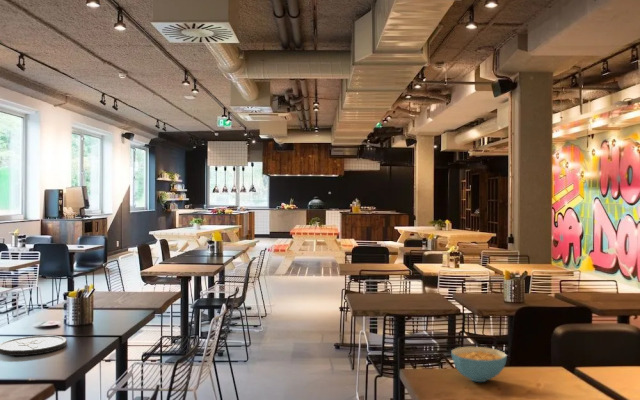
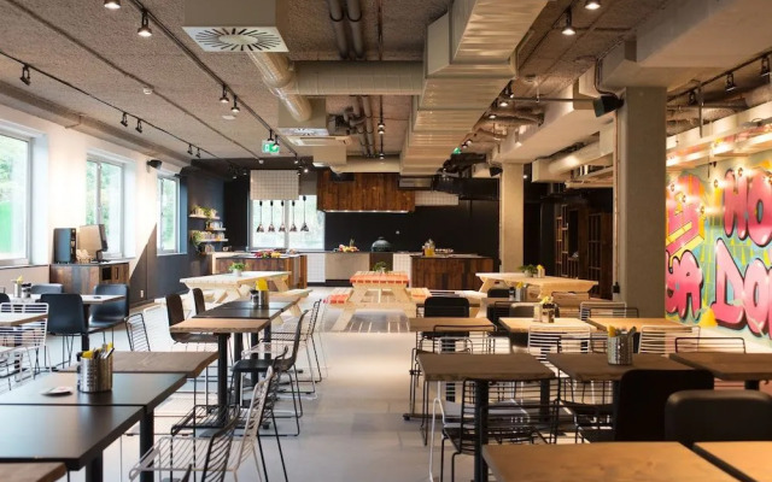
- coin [0,335,68,357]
- cereal bowl [450,346,508,383]
